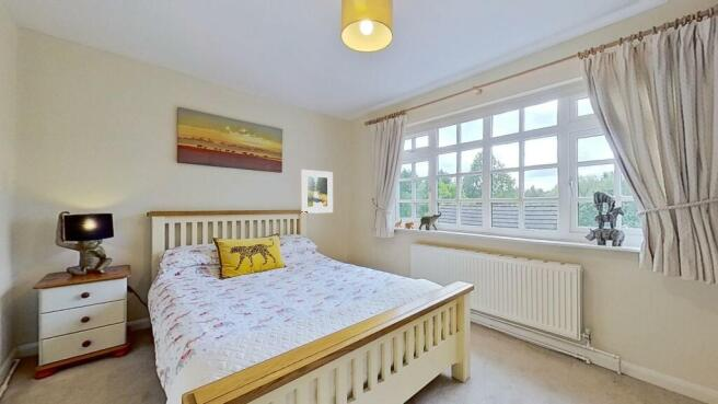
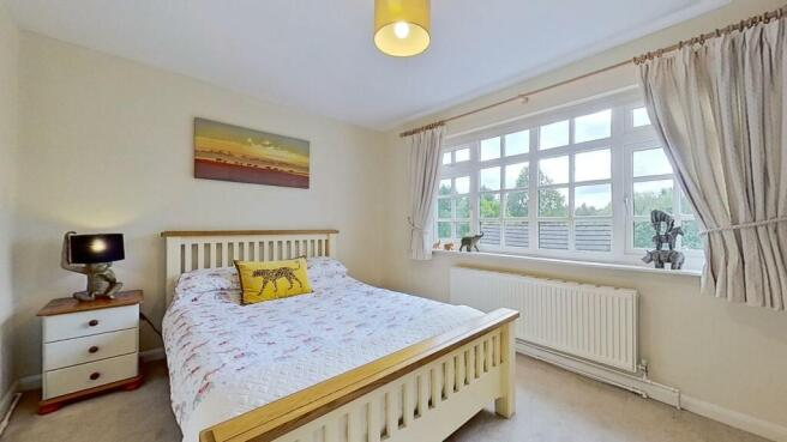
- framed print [300,169,334,215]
